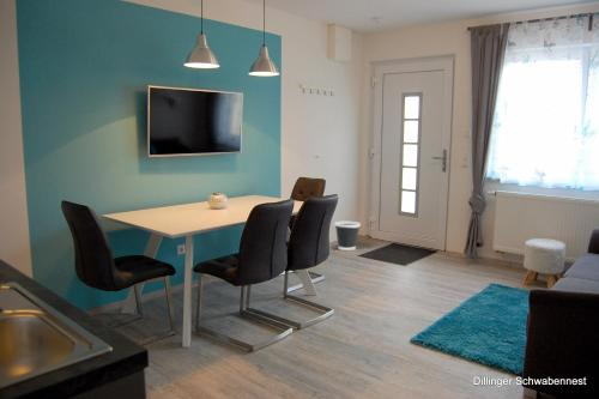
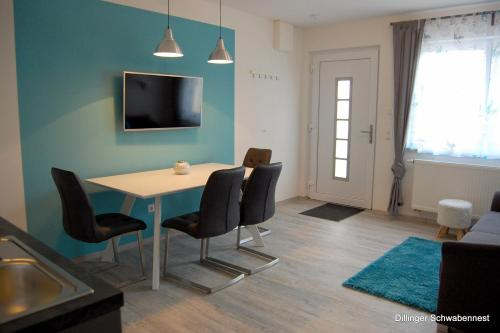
- wastebasket [333,220,362,252]
